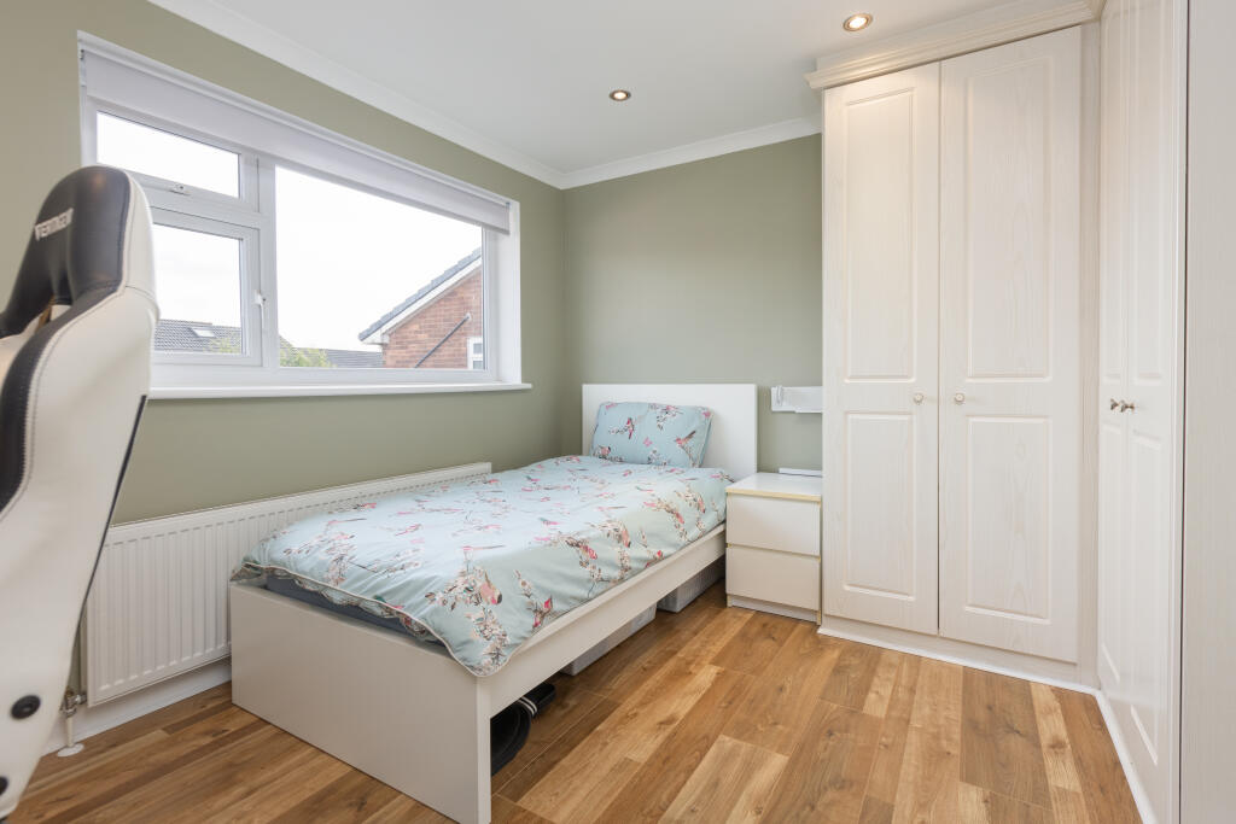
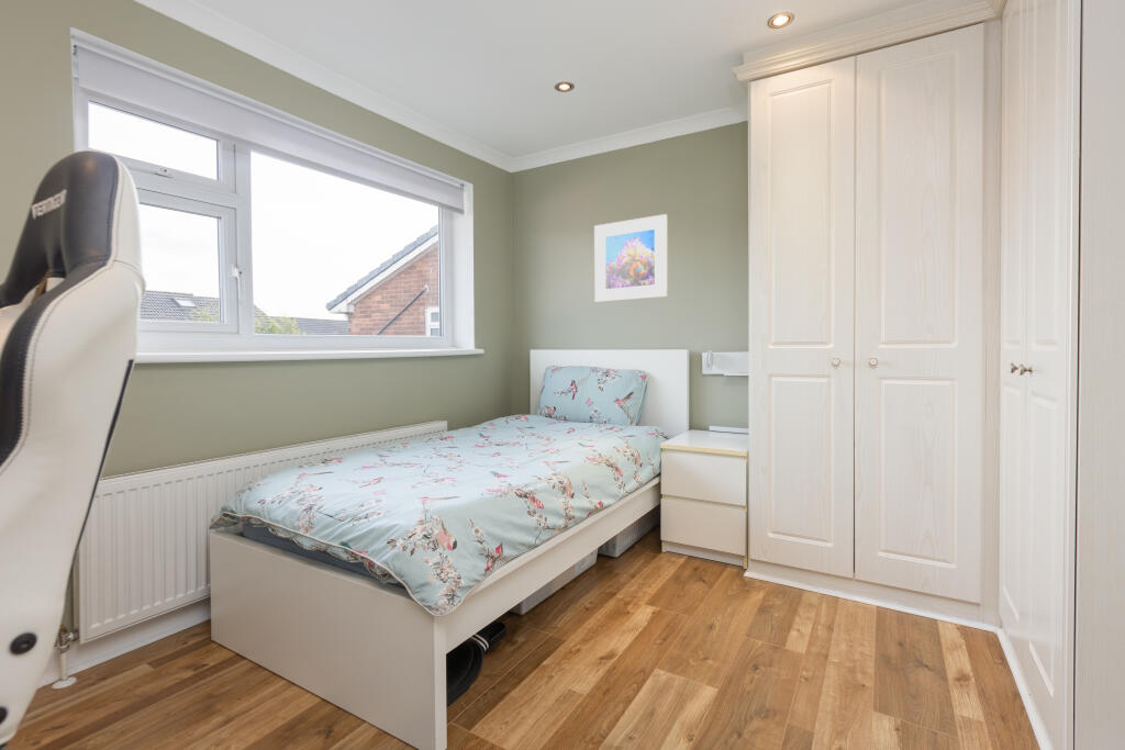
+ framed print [593,213,669,303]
